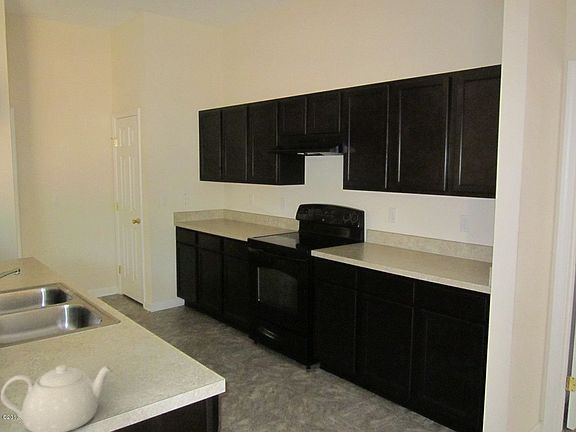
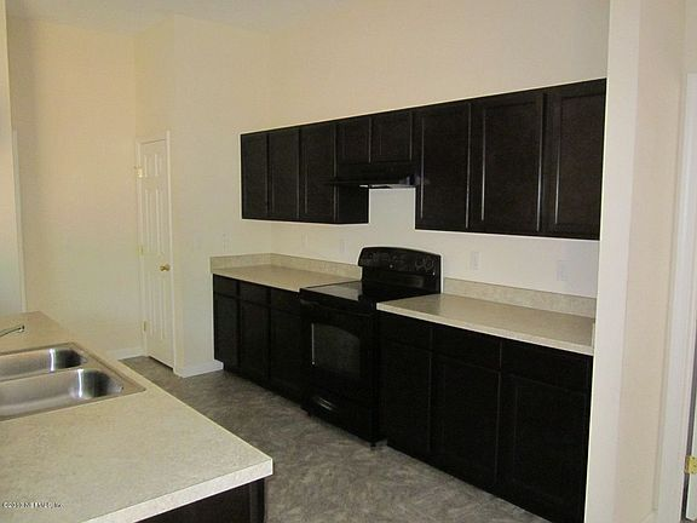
- teapot [0,364,114,432]
